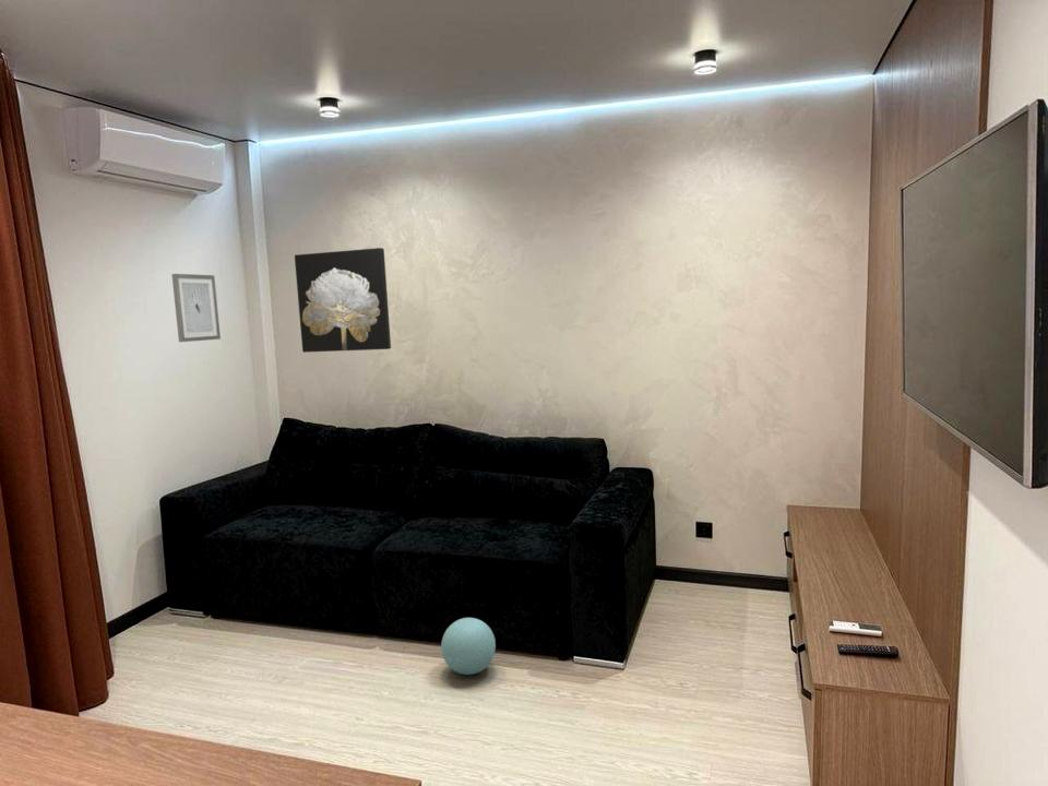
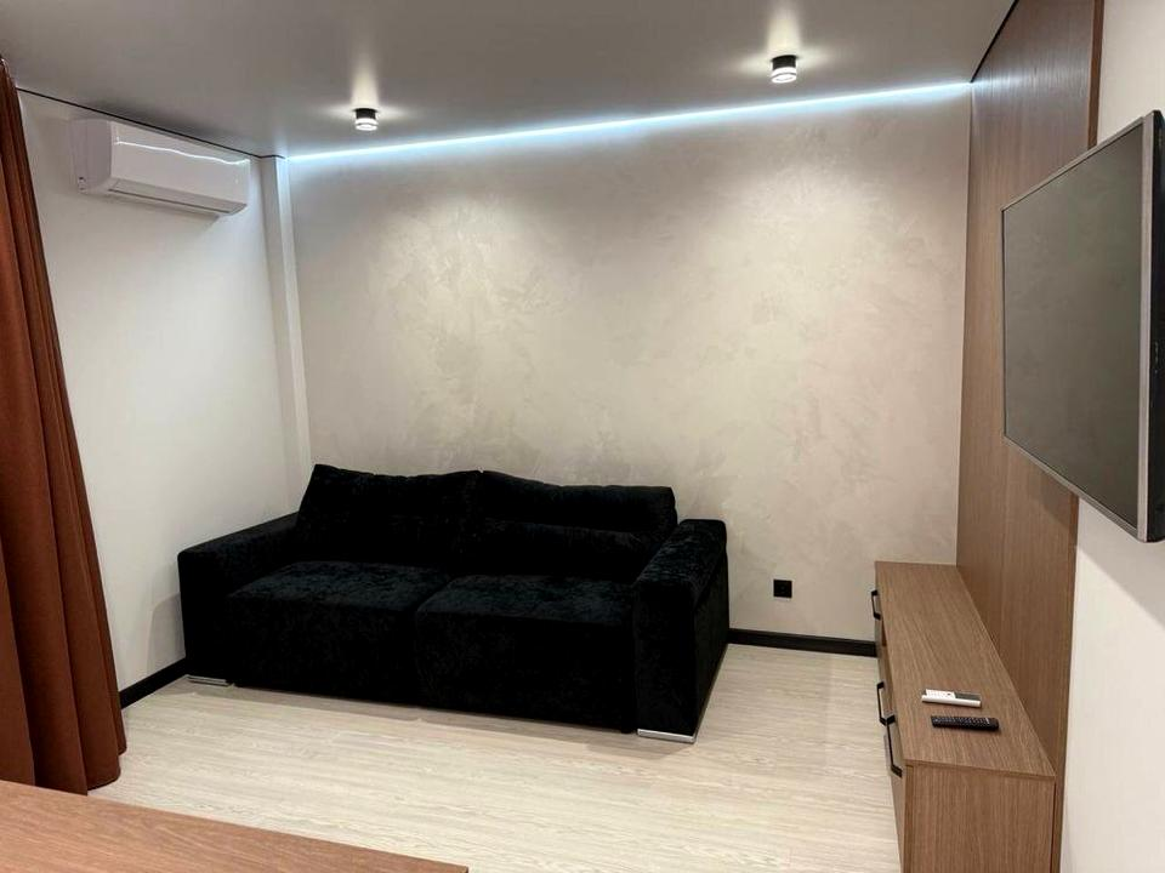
- wall art [170,273,222,343]
- wall art [294,247,392,354]
- ball [440,617,497,676]
